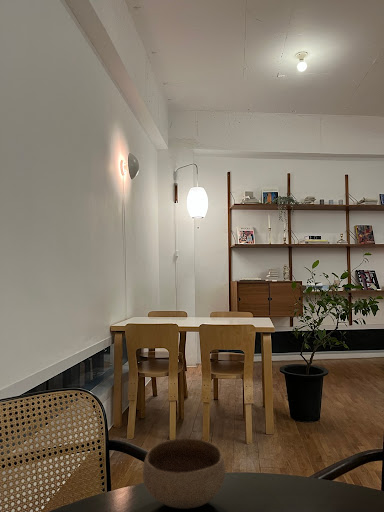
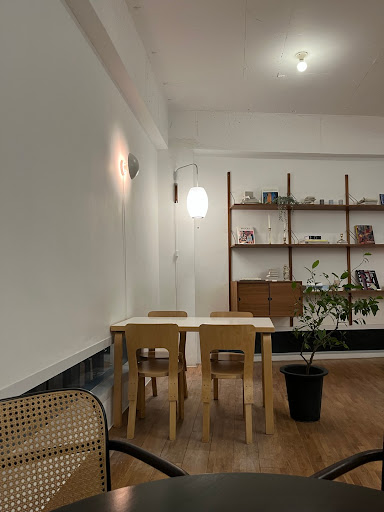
- bowl [142,437,226,510]
